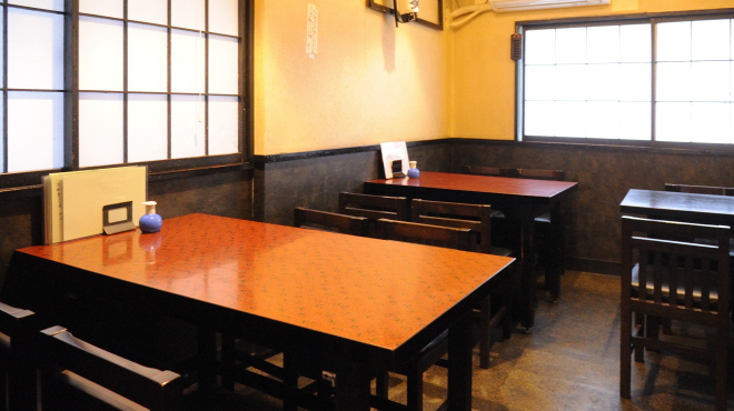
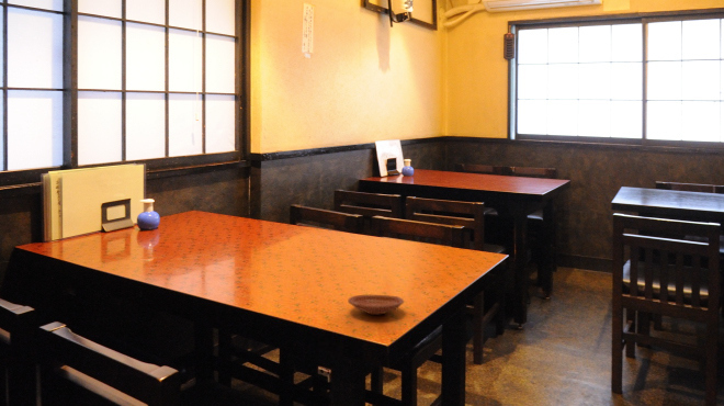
+ plate [347,294,405,315]
